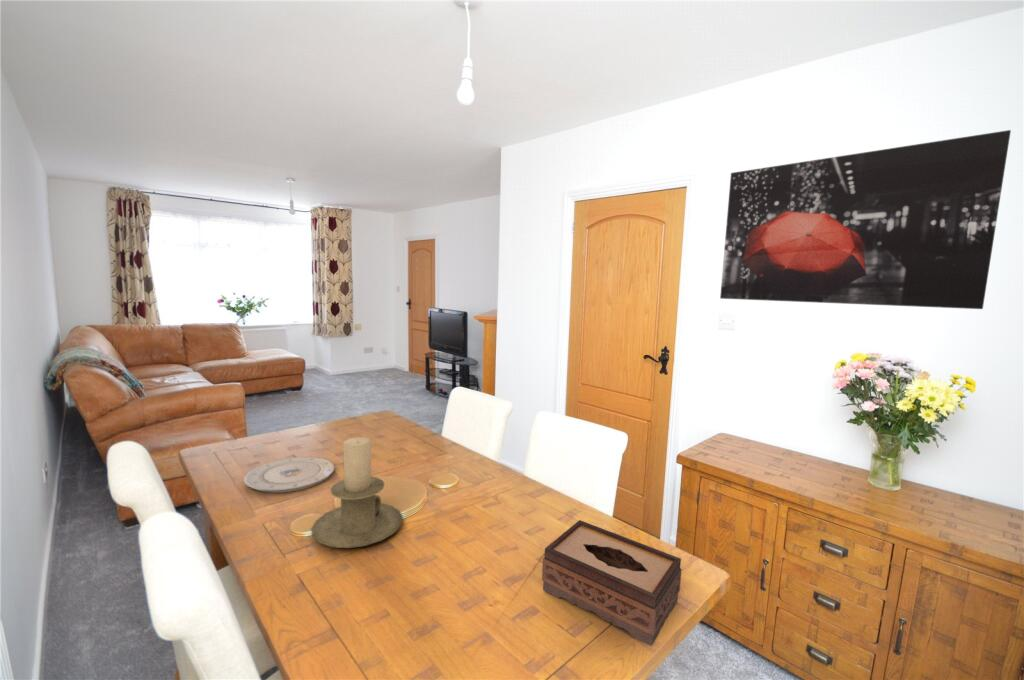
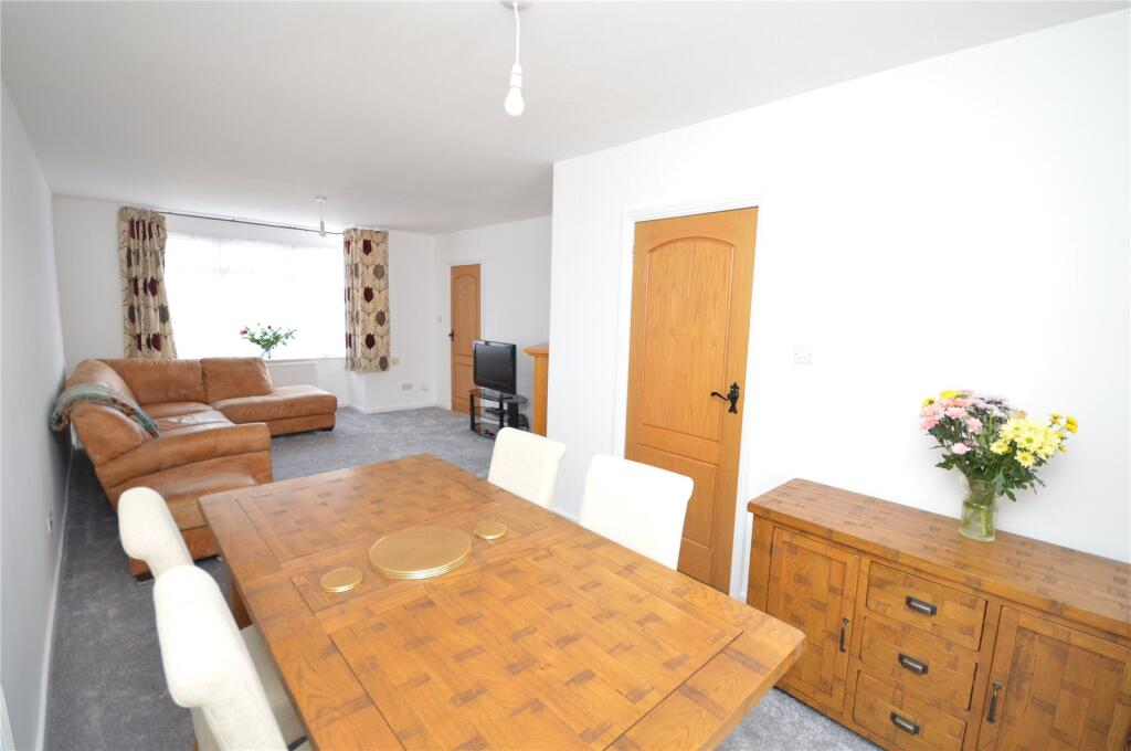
- candle holder [310,436,404,549]
- tissue box [541,519,683,647]
- wall art [719,129,1012,310]
- plate [243,456,336,494]
